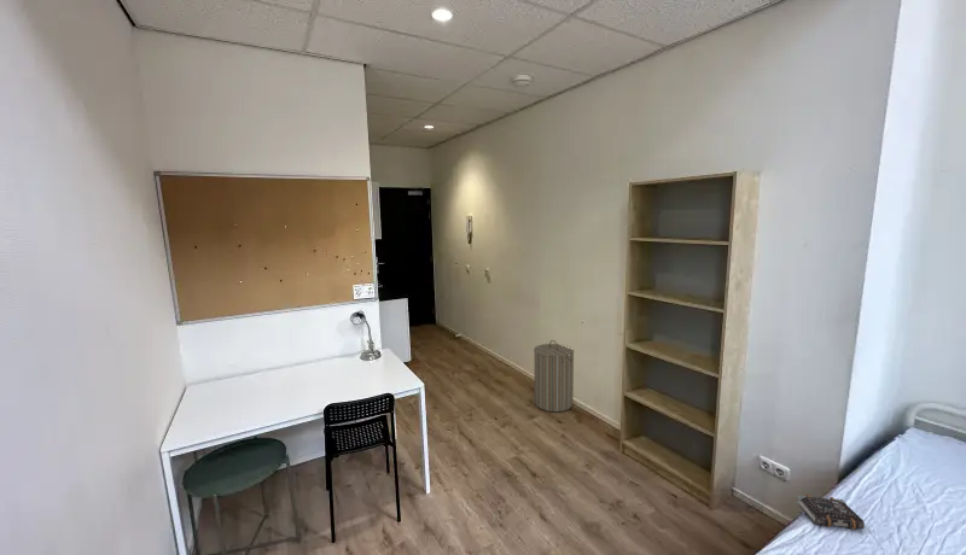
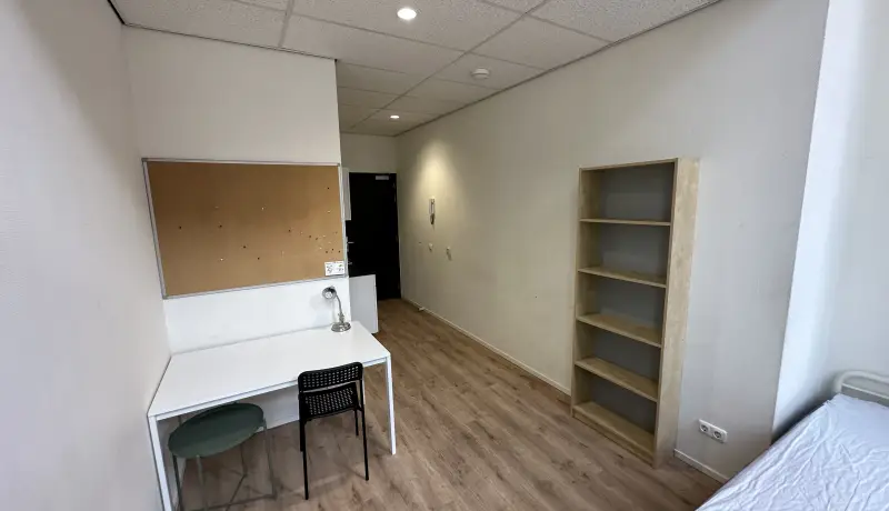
- laundry hamper [533,339,575,413]
- book [795,493,866,531]
